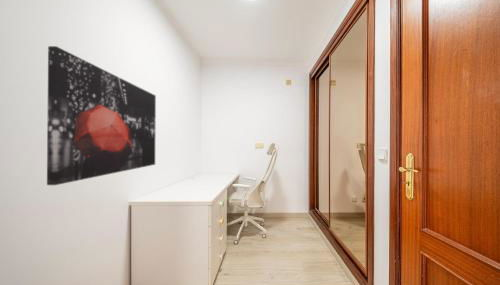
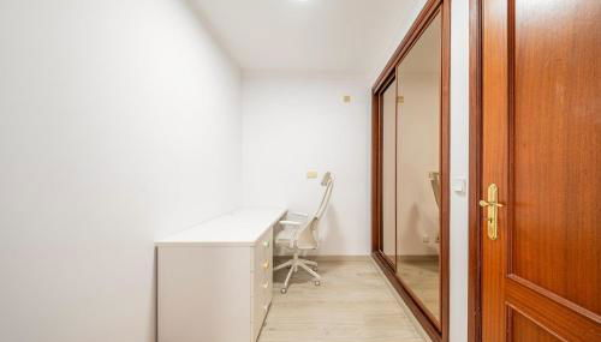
- wall art [46,45,157,186]
